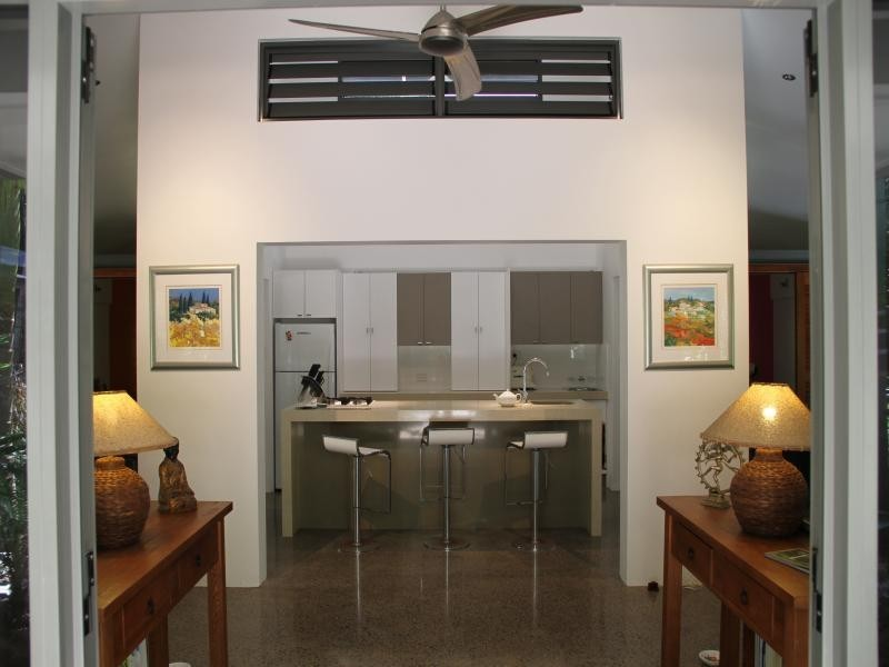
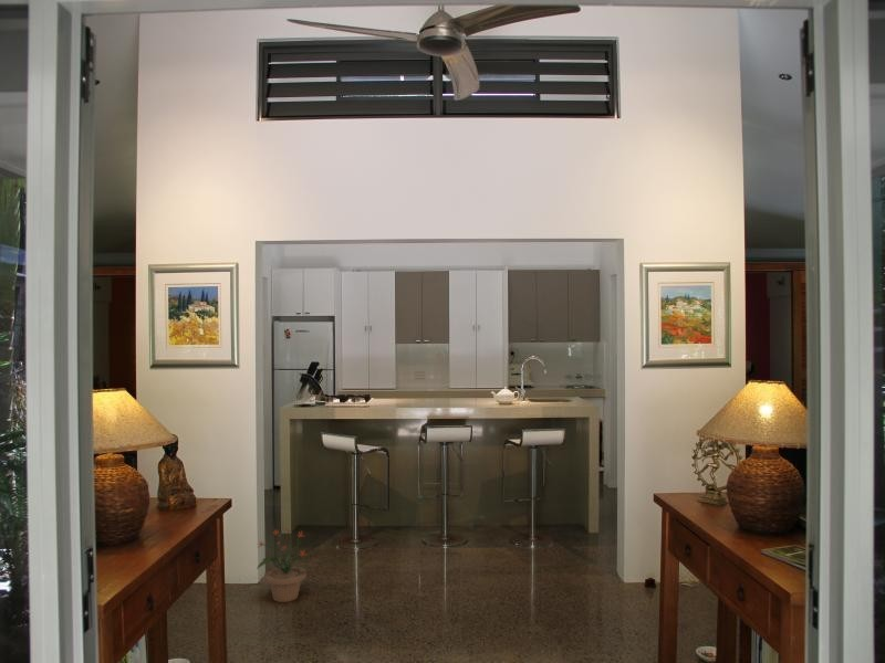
+ potted plant [256,527,312,603]
